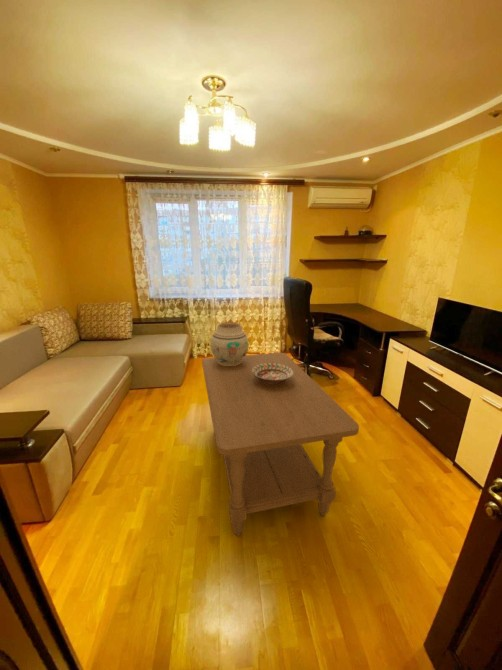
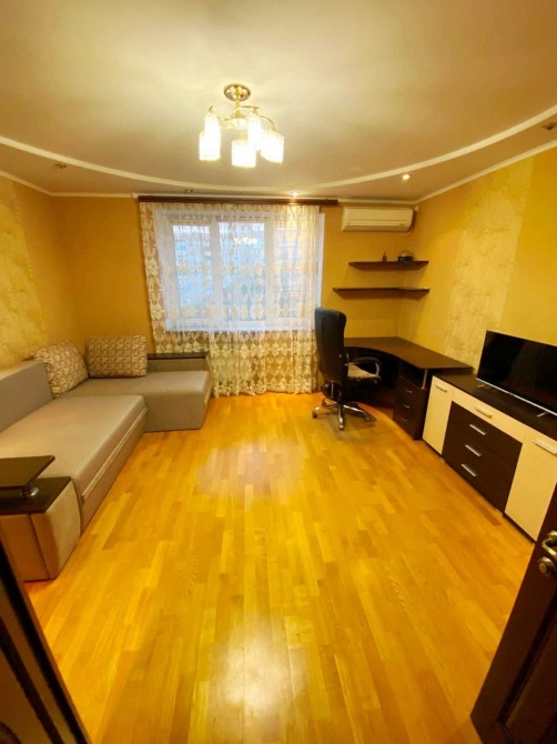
- vase [209,322,250,366]
- coffee table [201,352,360,537]
- decorative bowl [251,363,293,385]
